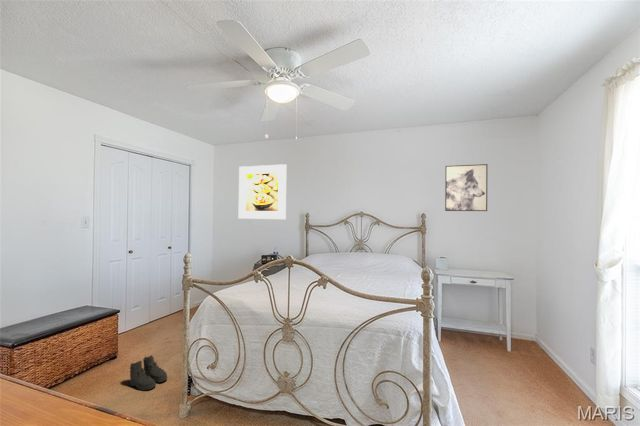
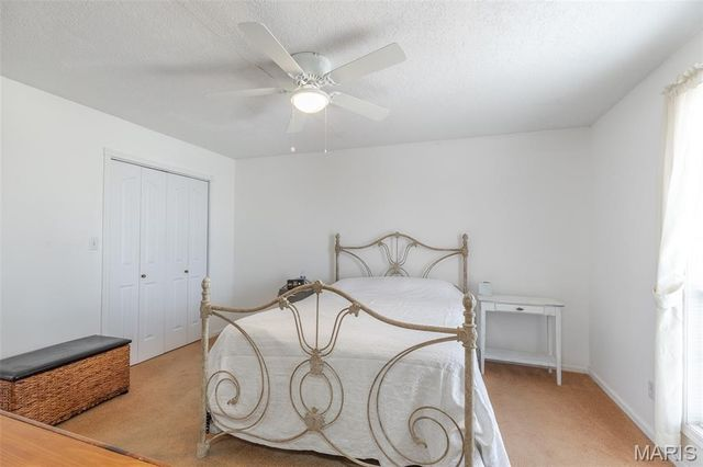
- boots [129,354,168,392]
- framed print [238,163,287,220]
- wall art [444,163,488,212]
